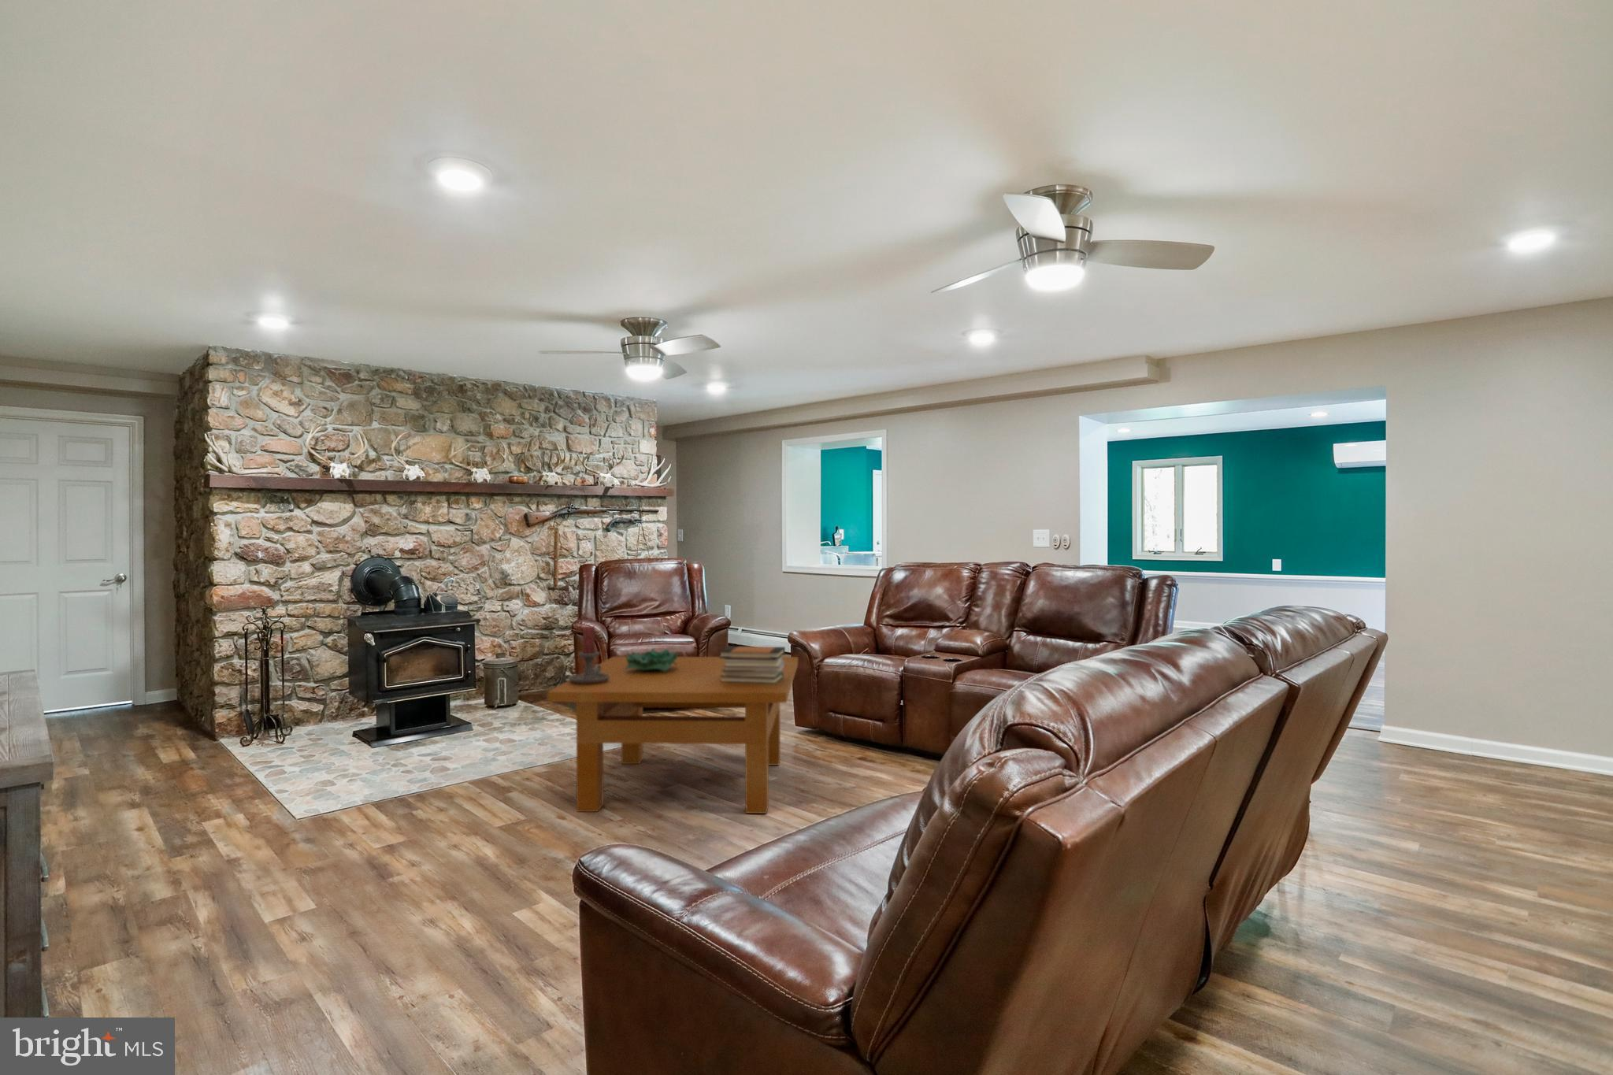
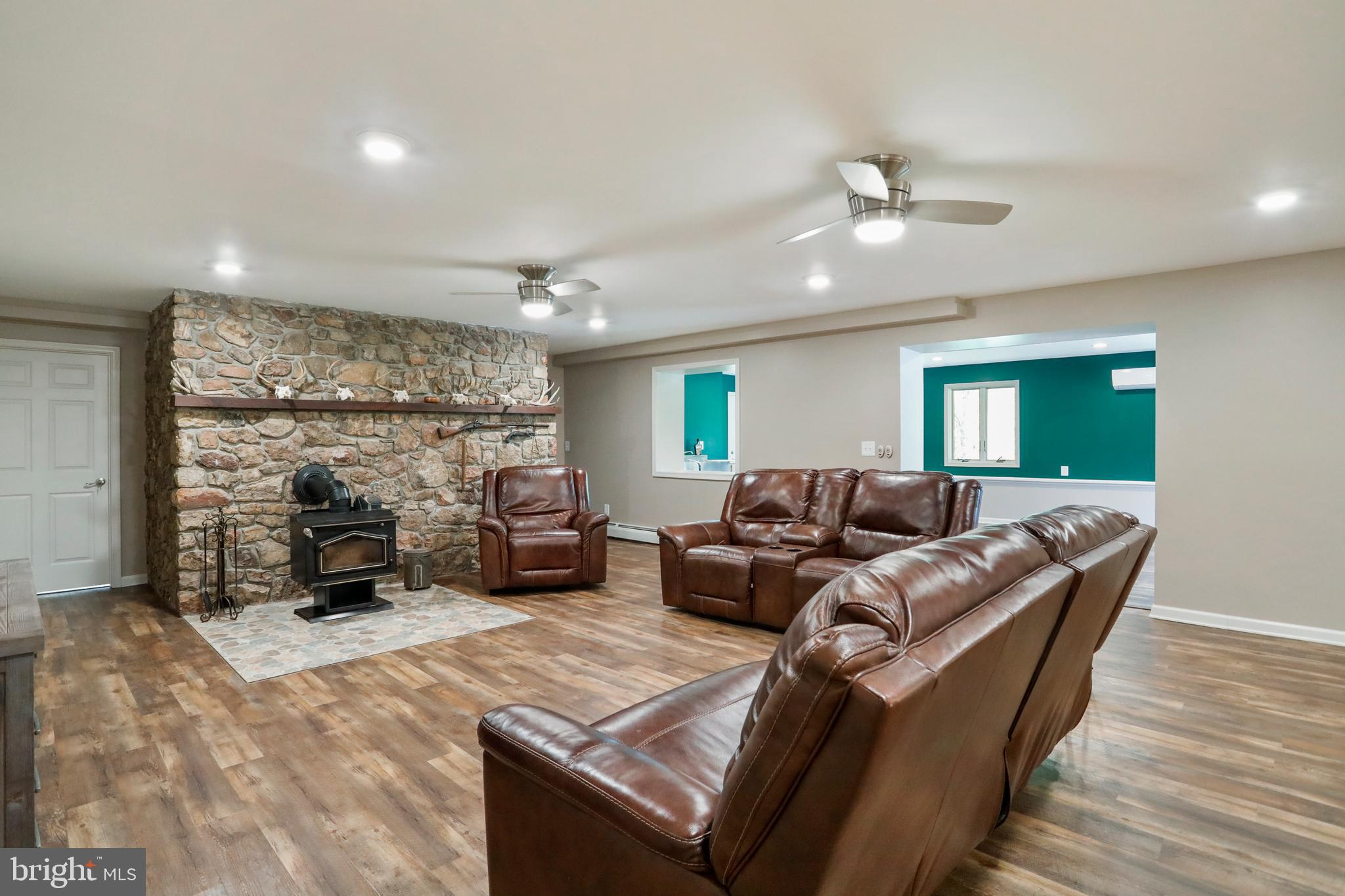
- candle holder [568,625,609,684]
- decorative bowl [625,648,680,671]
- table [547,656,799,815]
- book stack [718,645,786,684]
